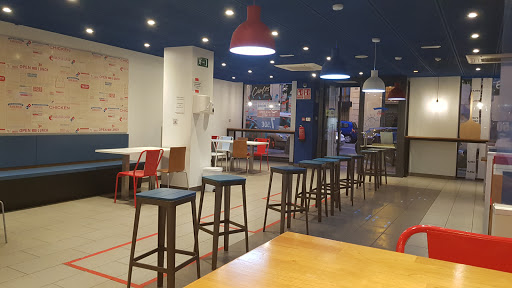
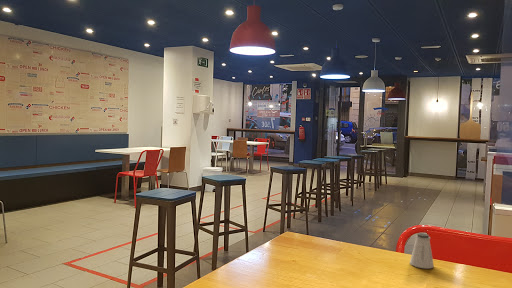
+ saltshaker [409,232,435,270]
